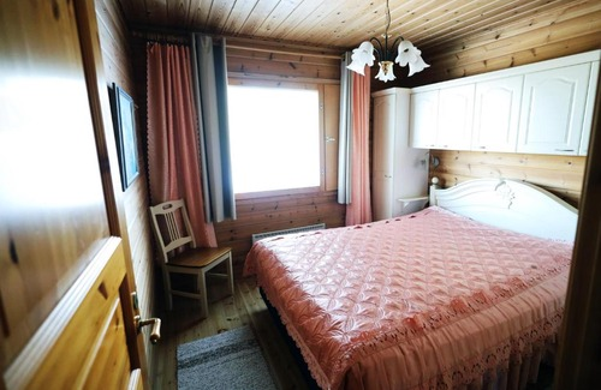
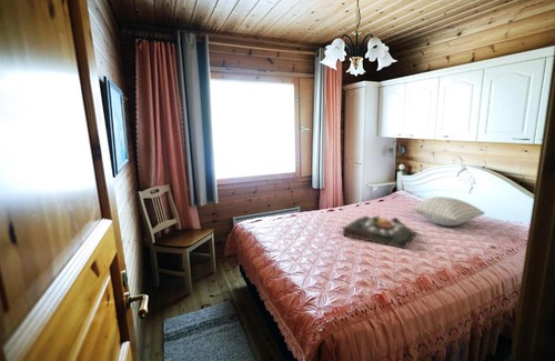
+ serving tray [342,214,416,250]
+ pillow [410,195,486,227]
